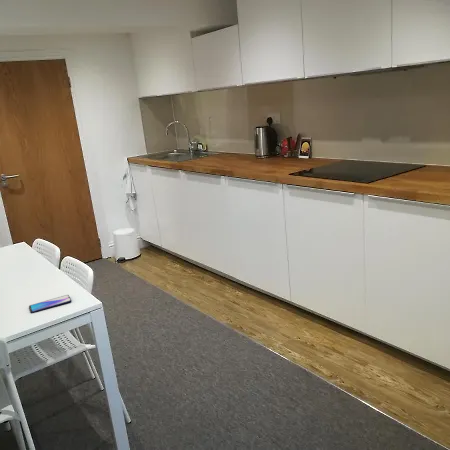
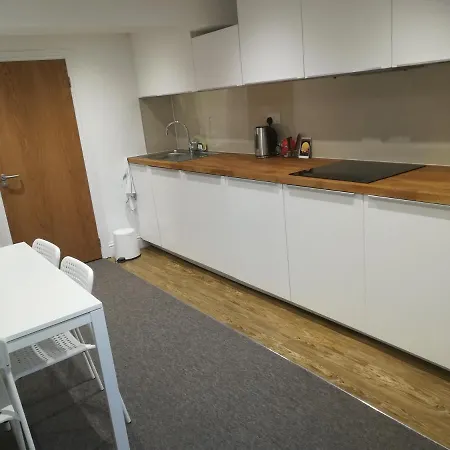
- smartphone [28,294,72,314]
